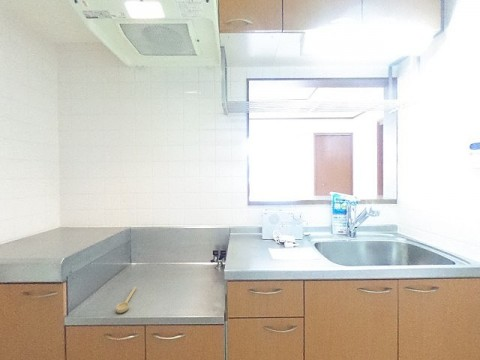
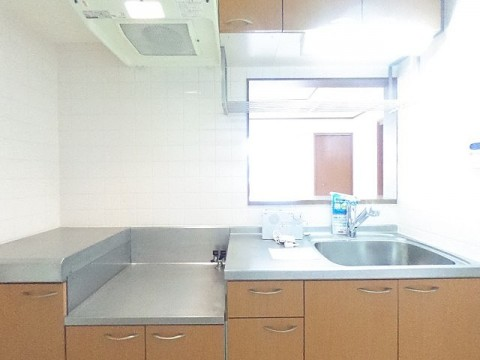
- spoon [115,286,137,314]
